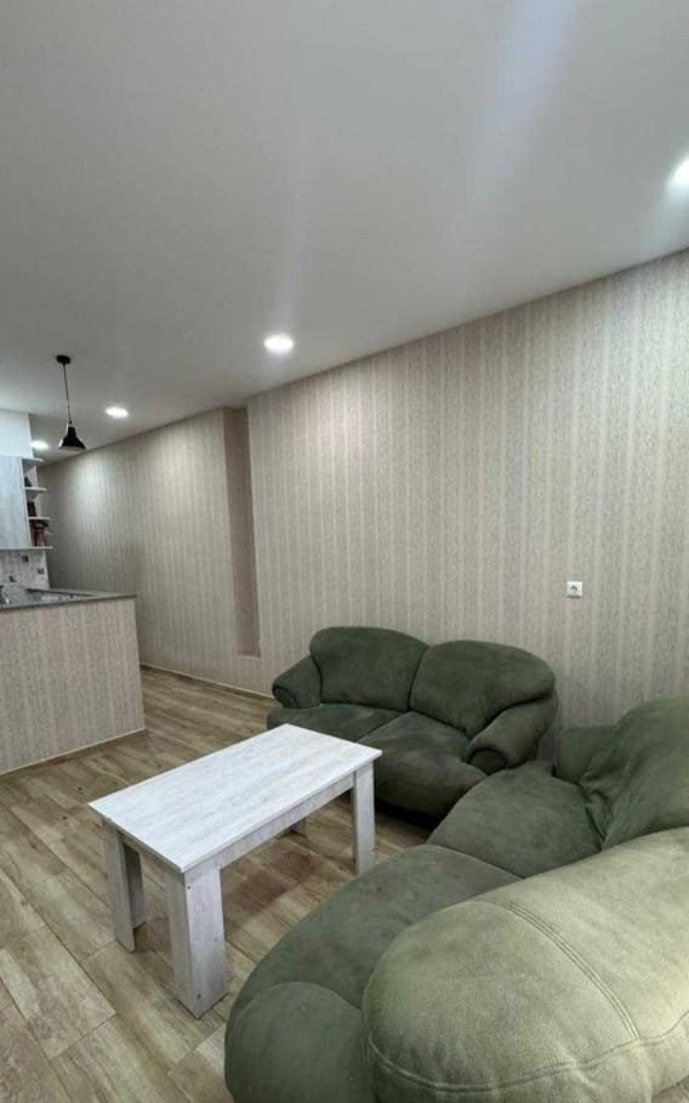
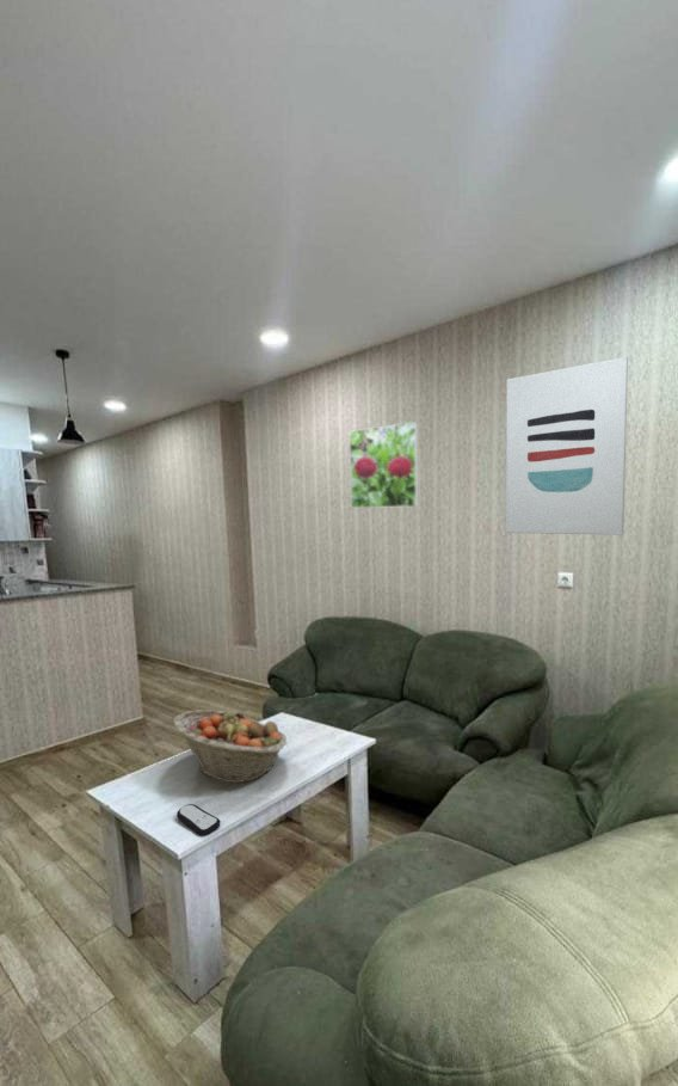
+ wall art [505,356,629,536]
+ fruit basket [173,708,288,784]
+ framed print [349,421,419,509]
+ remote control [175,803,221,836]
